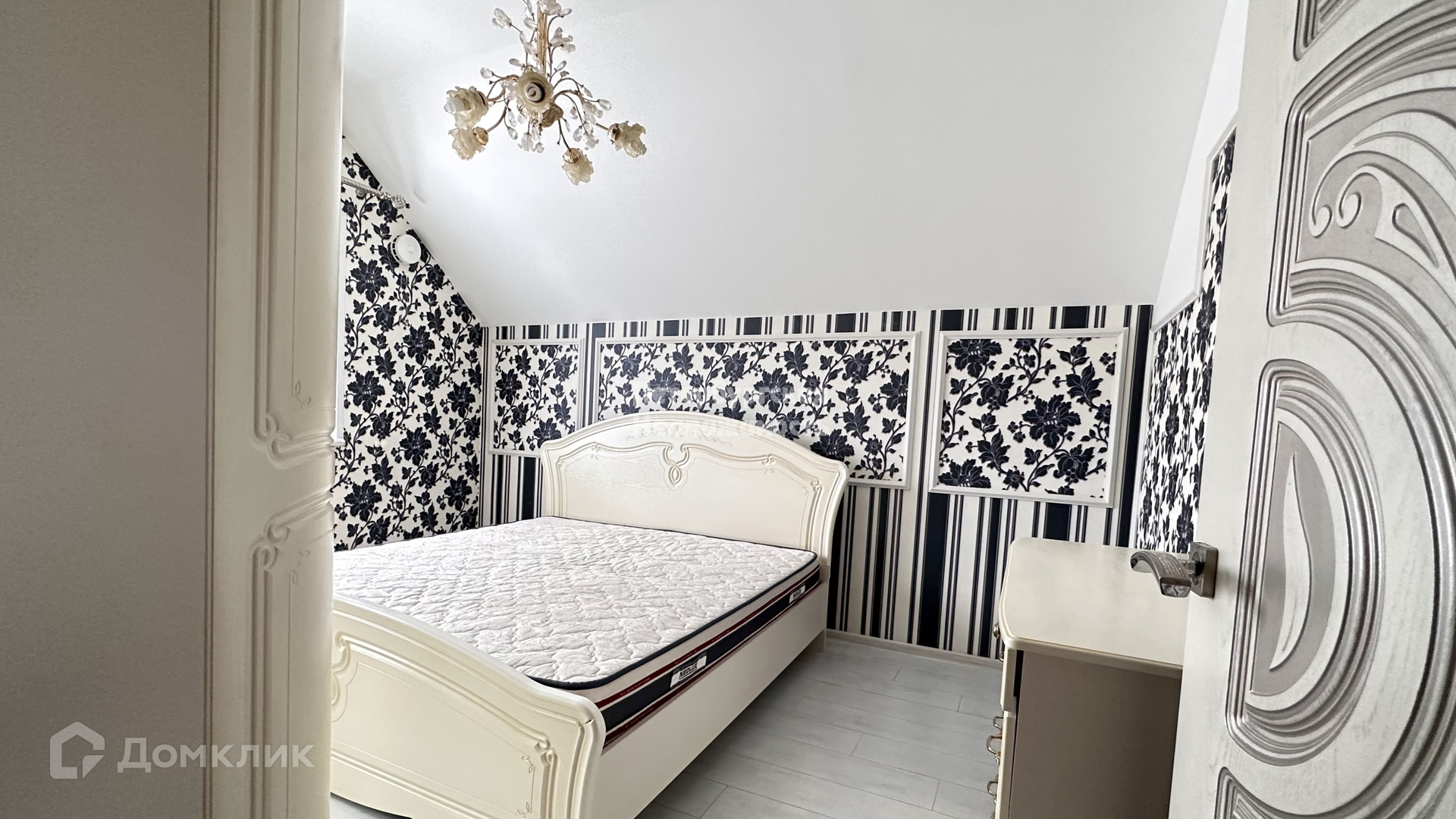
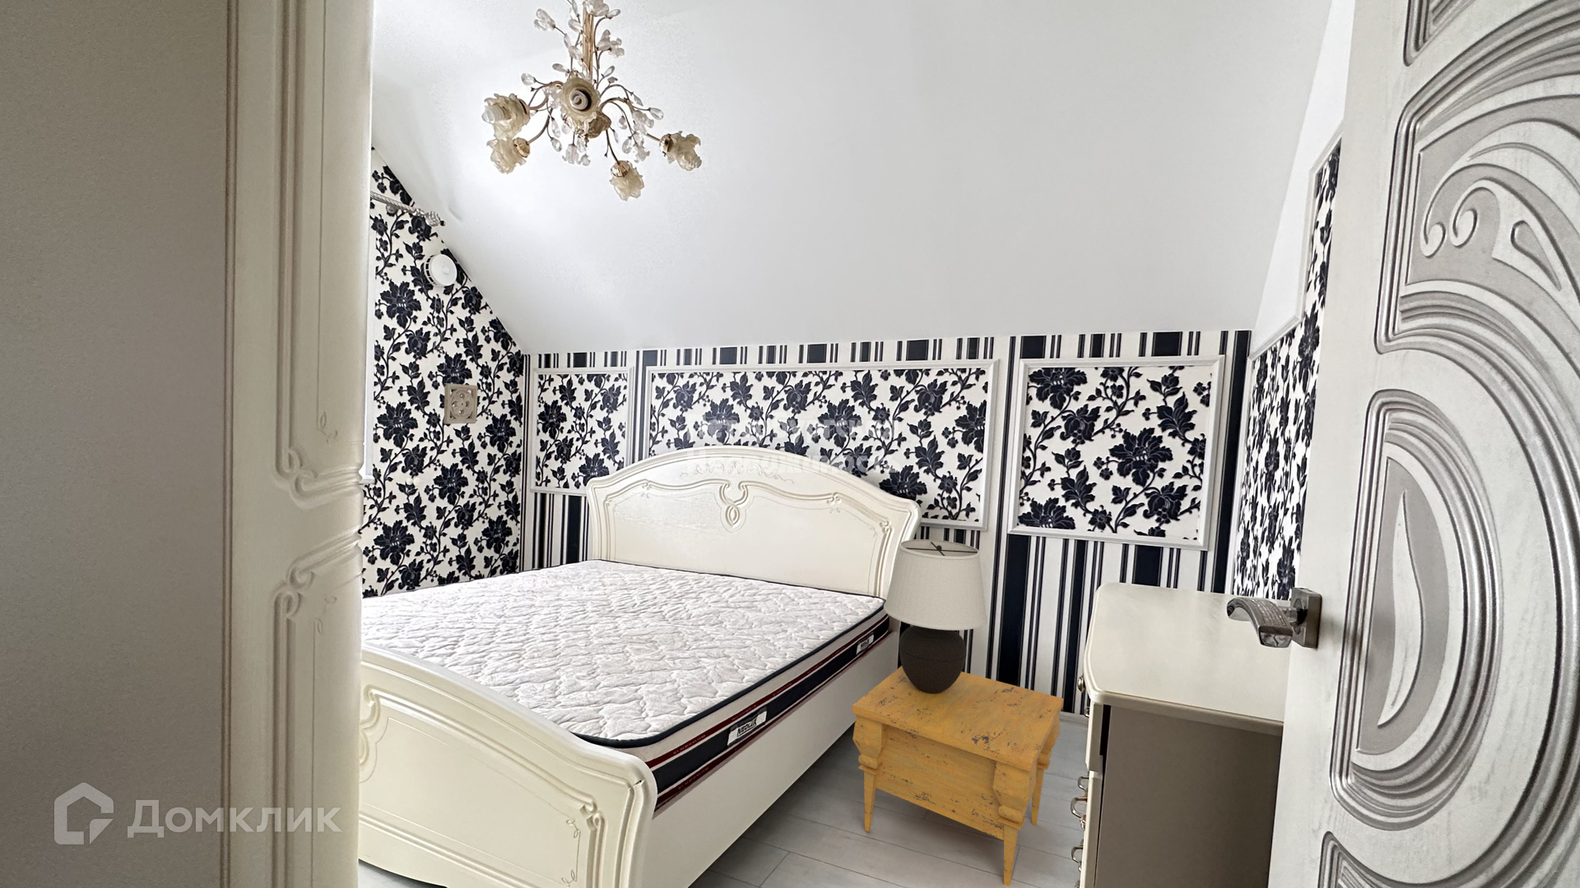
+ table lamp [883,539,989,694]
+ wall ornament [443,383,479,425]
+ nightstand [851,665,1065,887]
